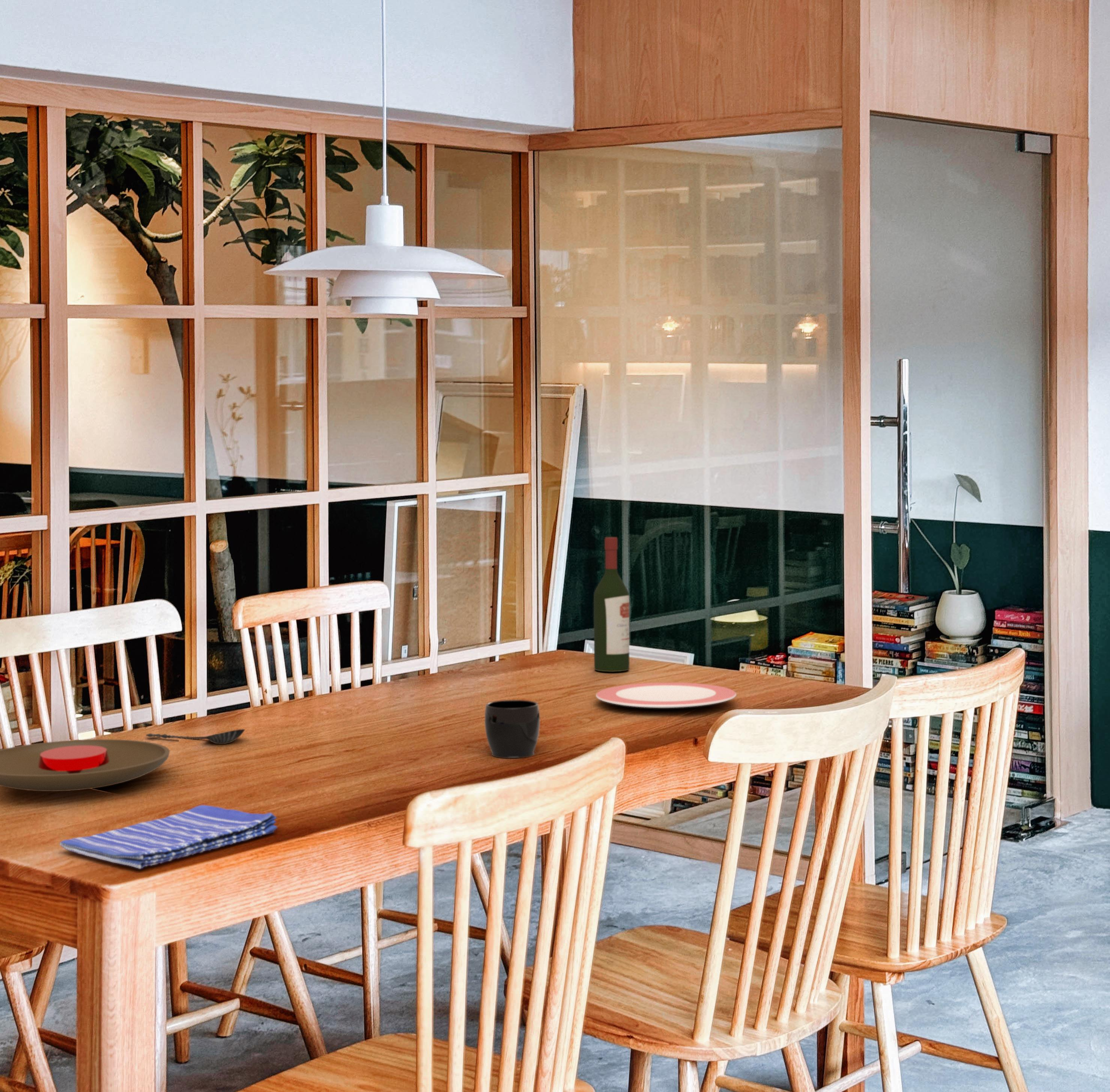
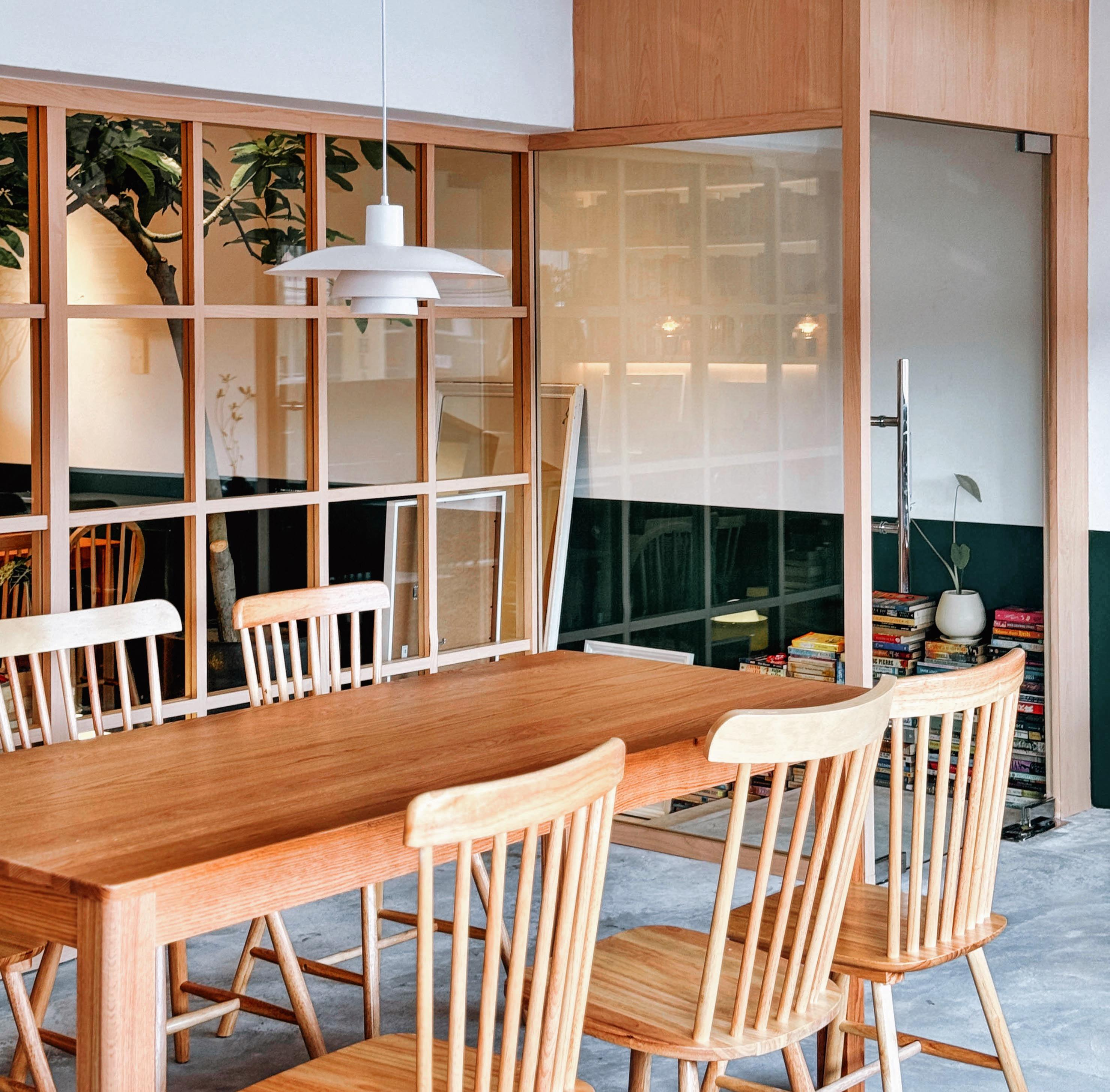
- mug [484,700,540,759]
- spoon [146,729,245,745]
- dish towel [59,805,278,869]
- wine bottle [593,537,630,672]
- plate [596,682,737,708]
- plate [0,739,170,792]
